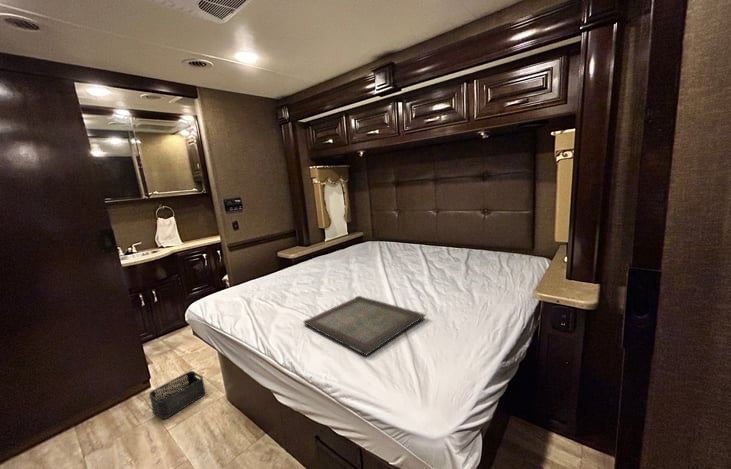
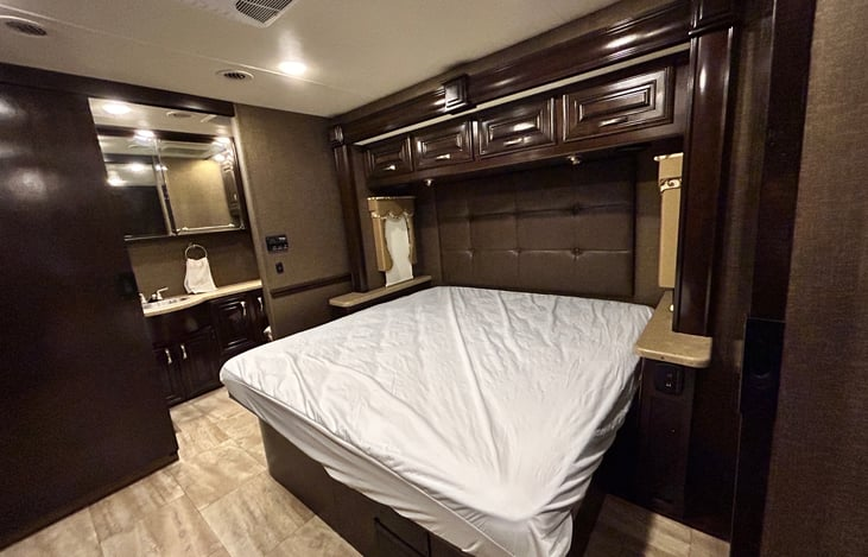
- storage bin [148,370,206,420]
- serving tray [303,295,427,356]
